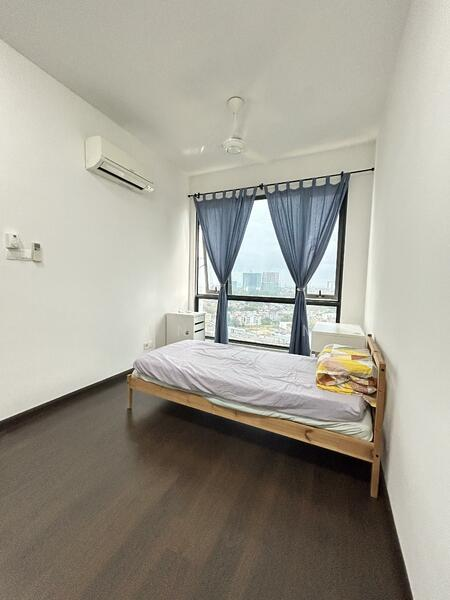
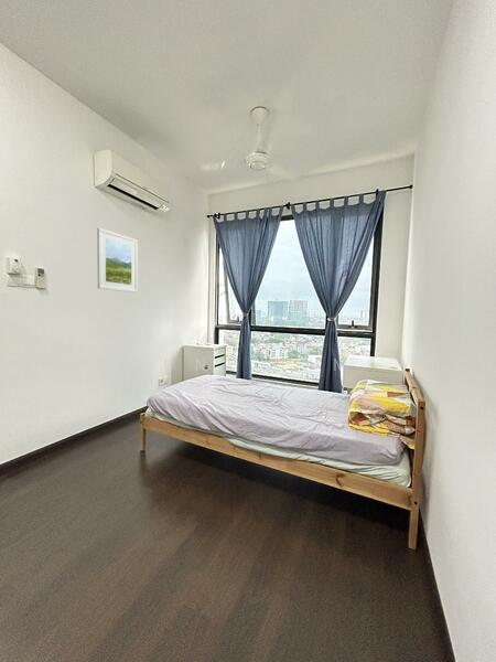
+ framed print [96,227,139,293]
